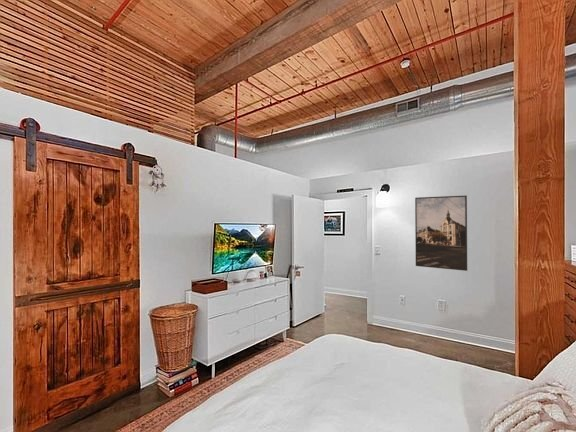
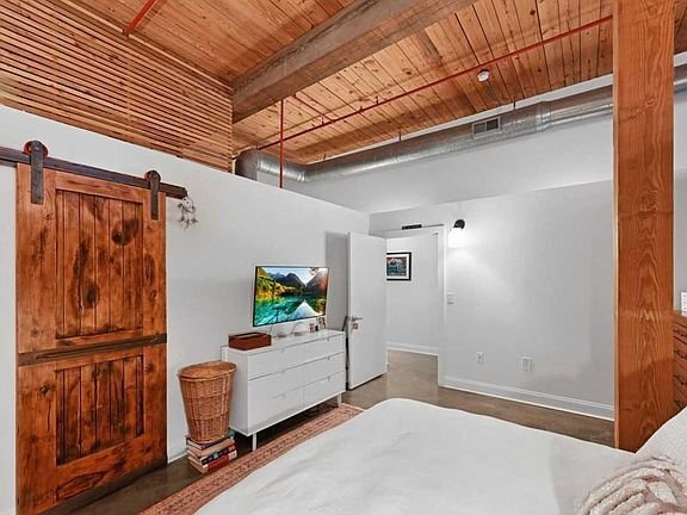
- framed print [414,194,468,272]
